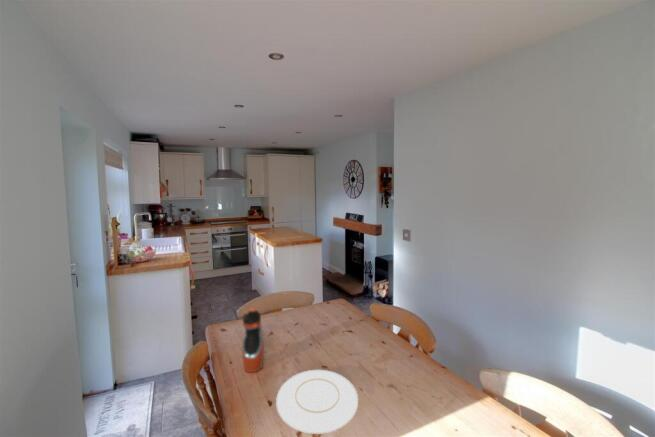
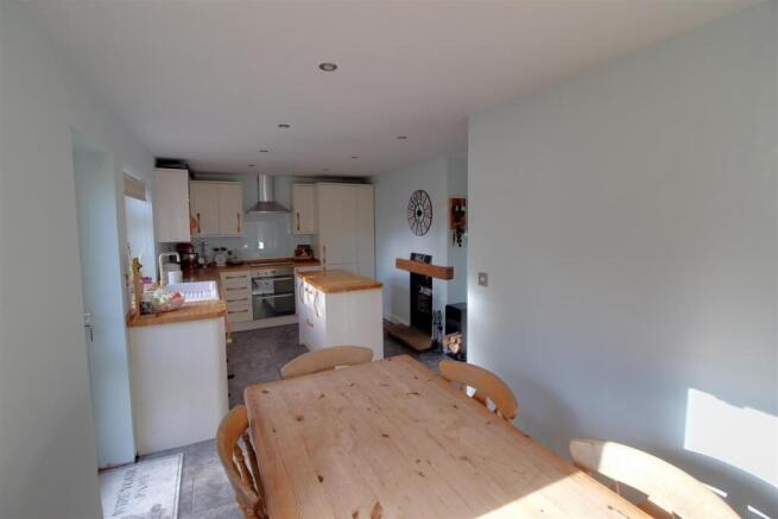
- plate [275,369,359,435]
- water bottle [241,307,265,373]
